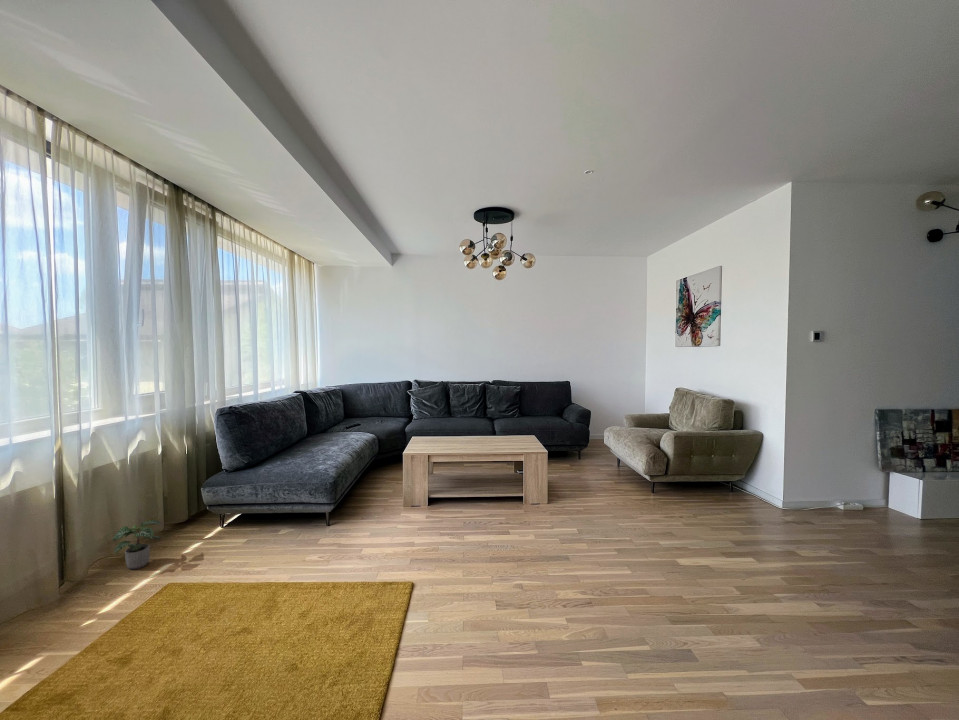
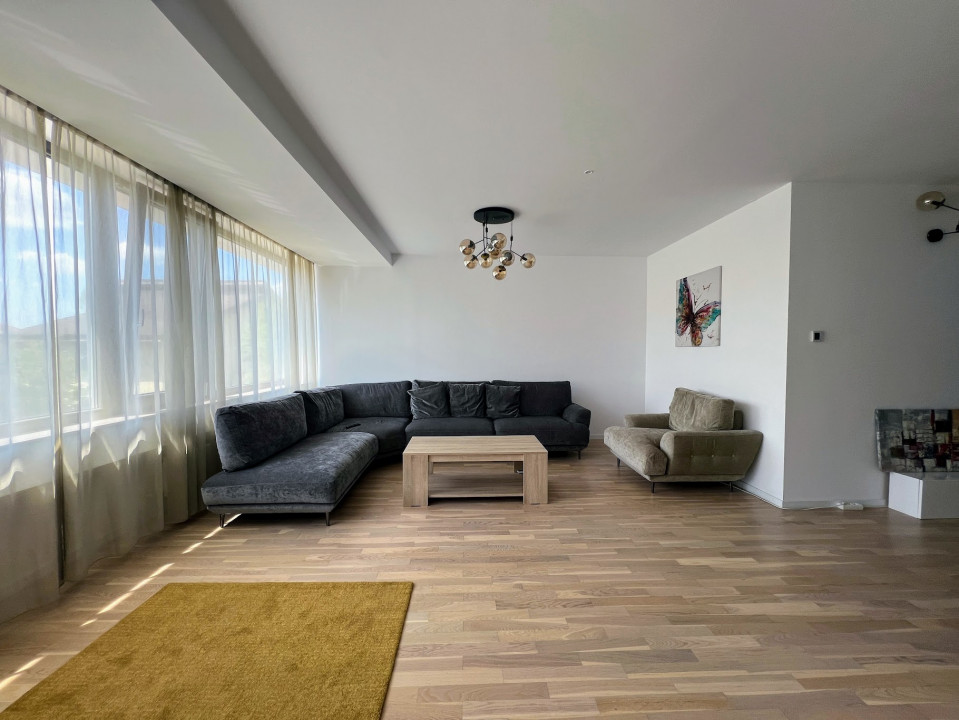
- potted plant [111,519,163,570]
